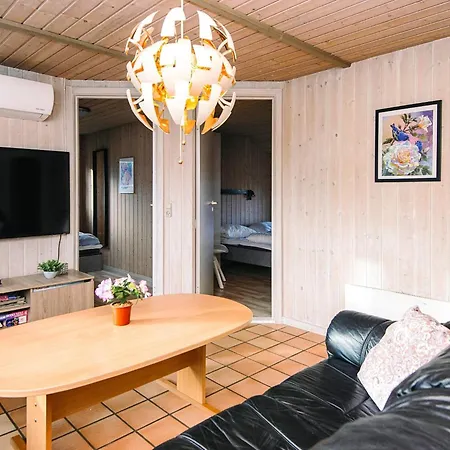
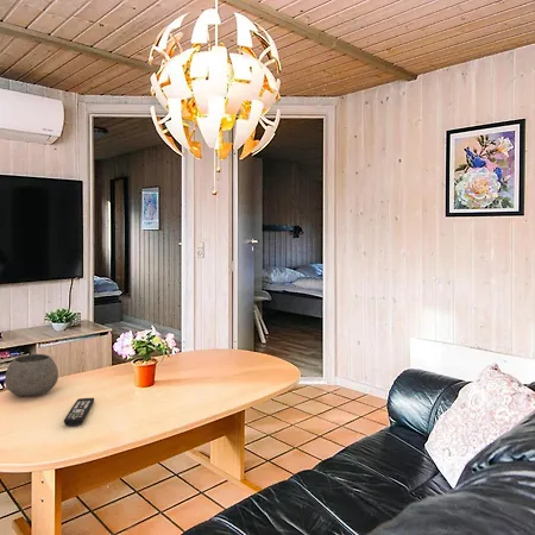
+ bowl [4,353,59,398]
+ remote control [63,397,95,427]
